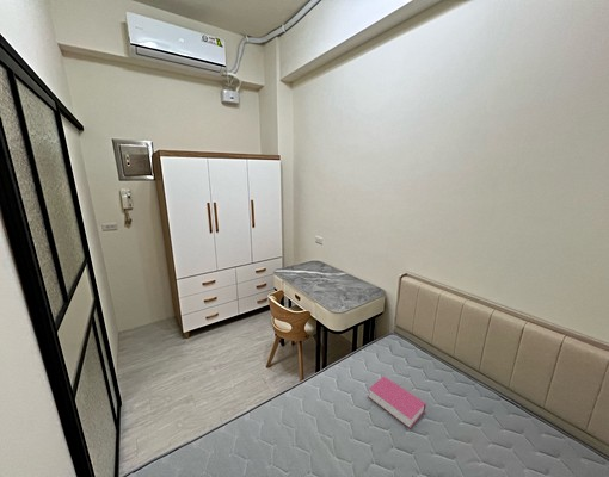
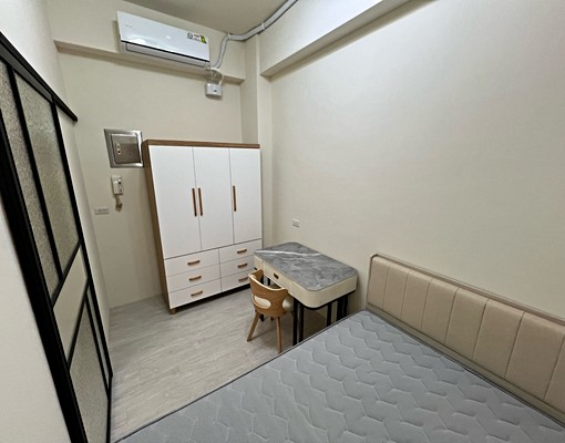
- book [367,376,427,429]
